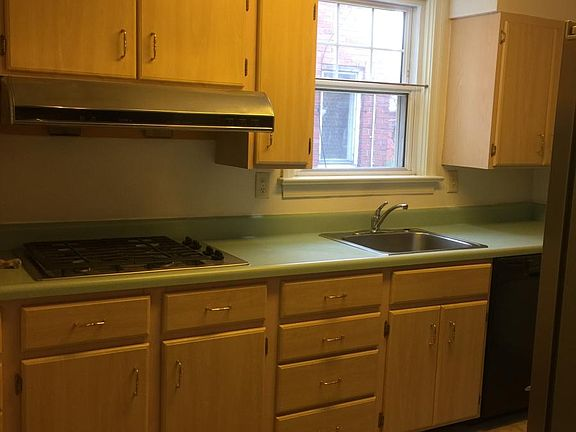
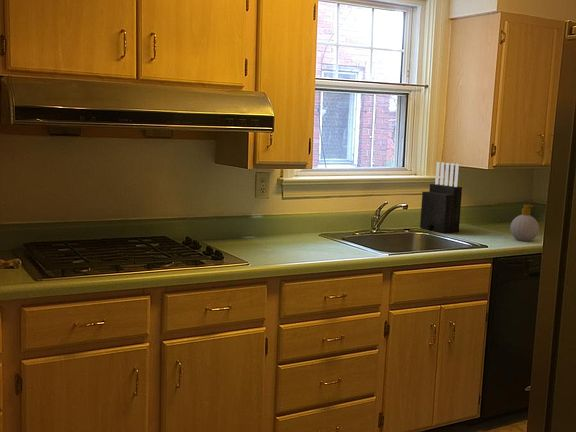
+ knife block [419,161,463,234]
+ soap bottle [510,204,540,242]
